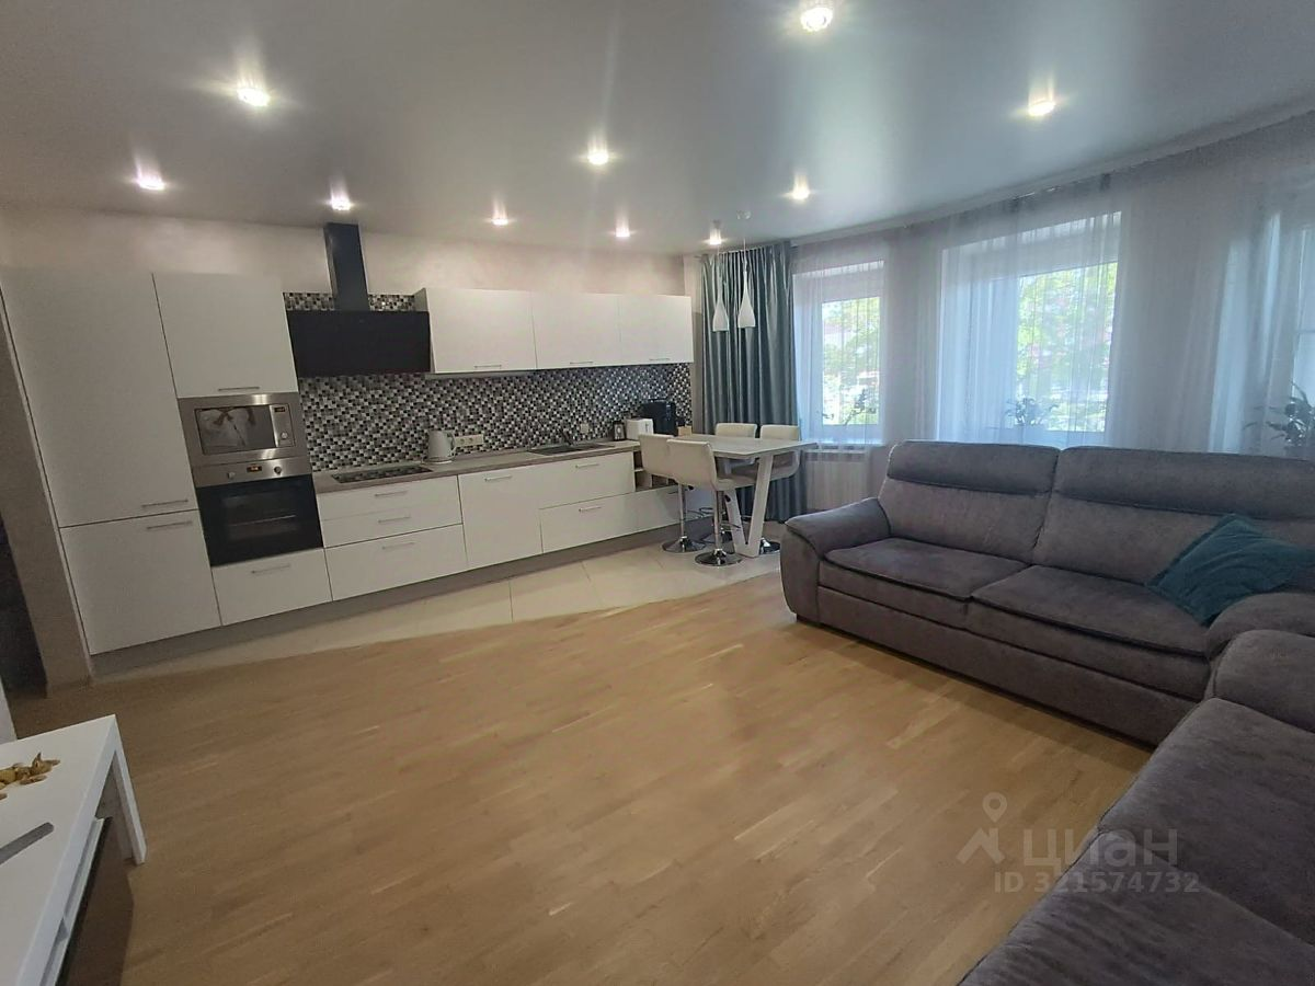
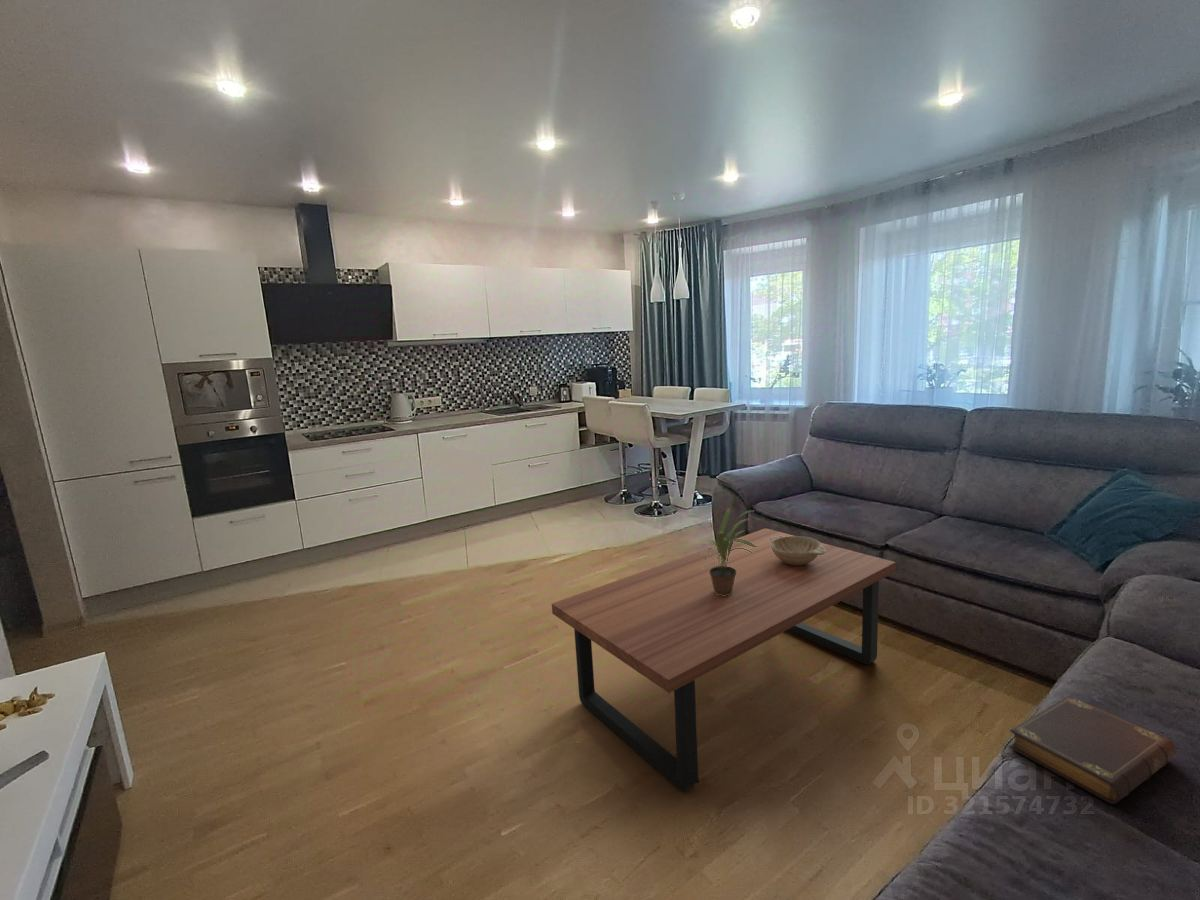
+ potted plant [685,508,757,596]
+ decorative bowl [769,535,826,565]
+ coffee table [551,527,897,792]
+ book [1008,694,1178,805]
